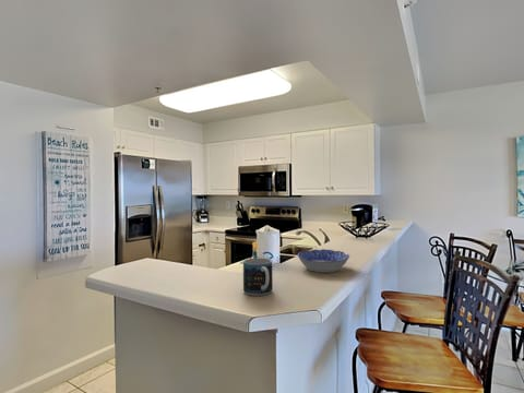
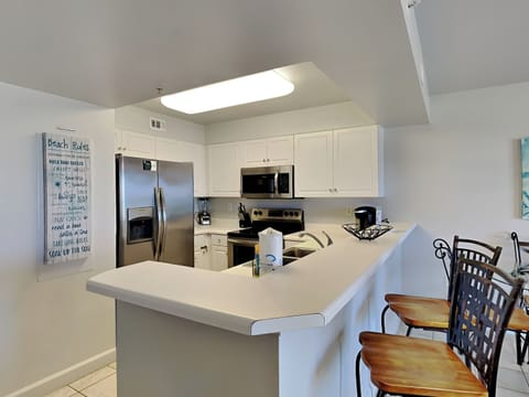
- bowl [297,248,350,273]
- mug [242,257,274,297]
